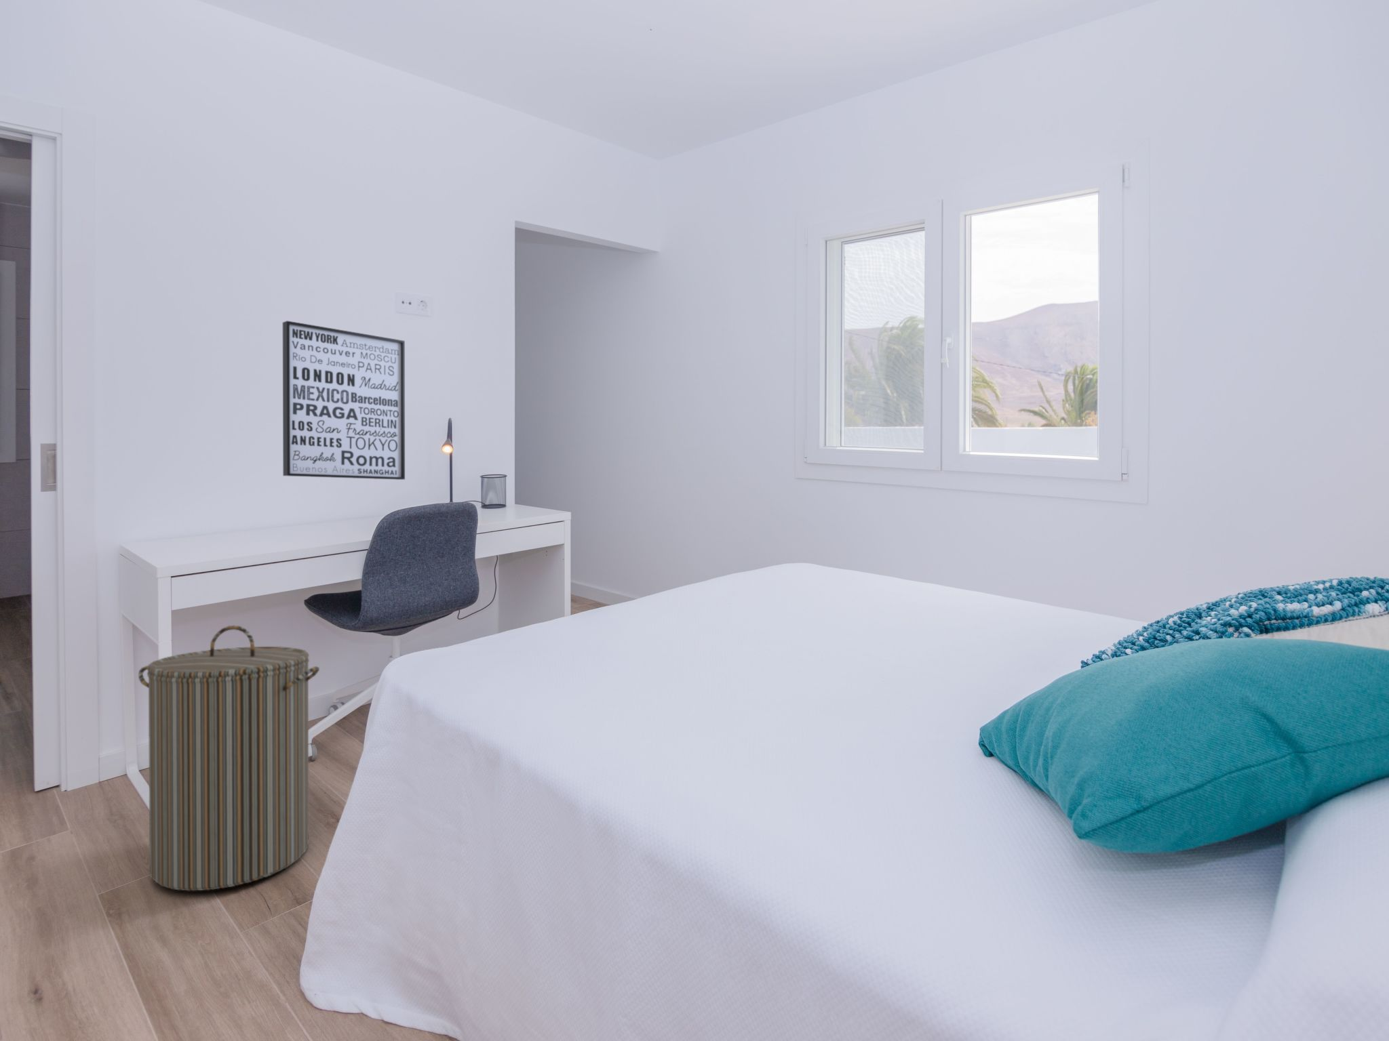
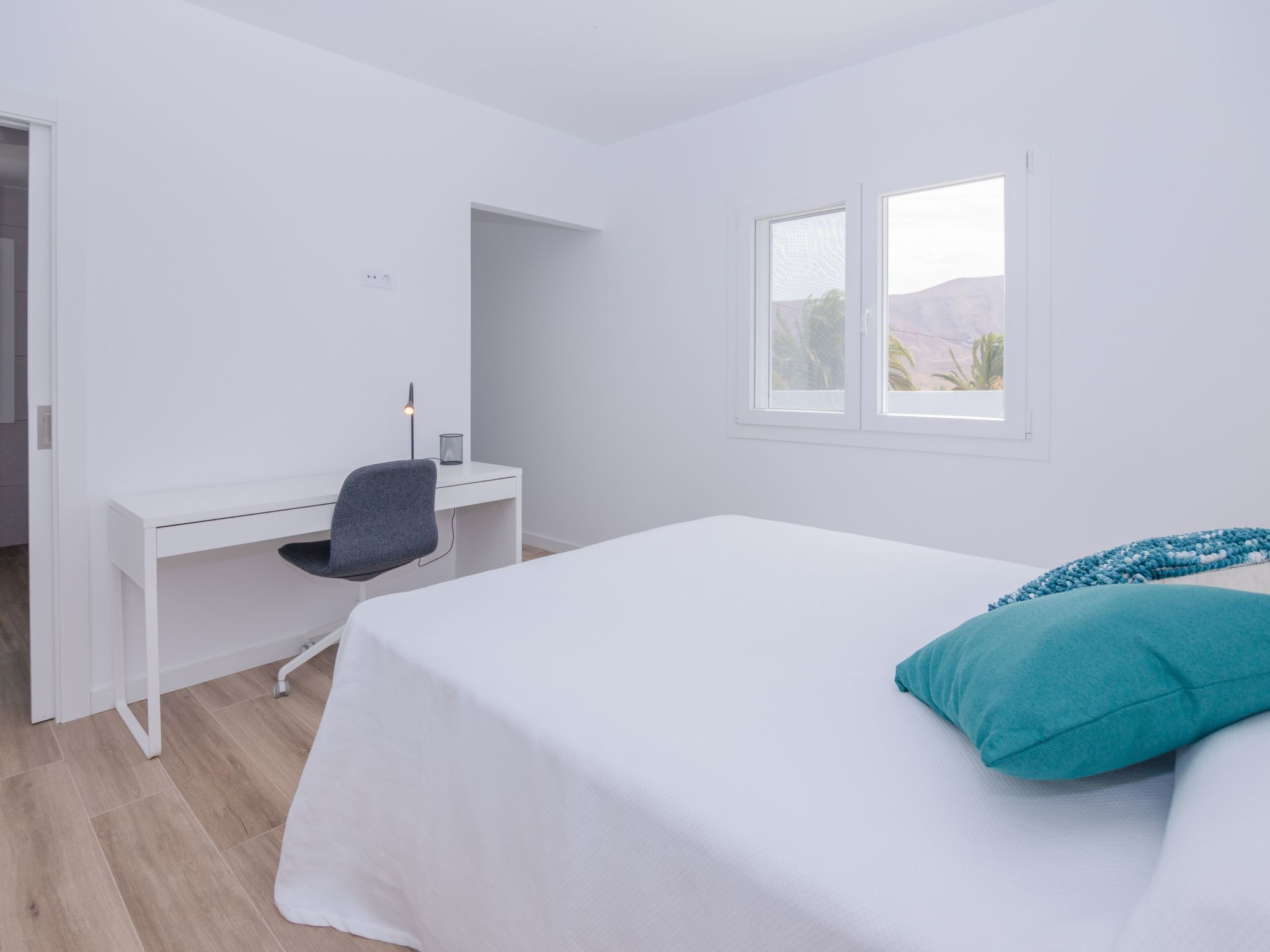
- laundry hamper [138,624,320,891]
- wall art [282,320,406,480]
